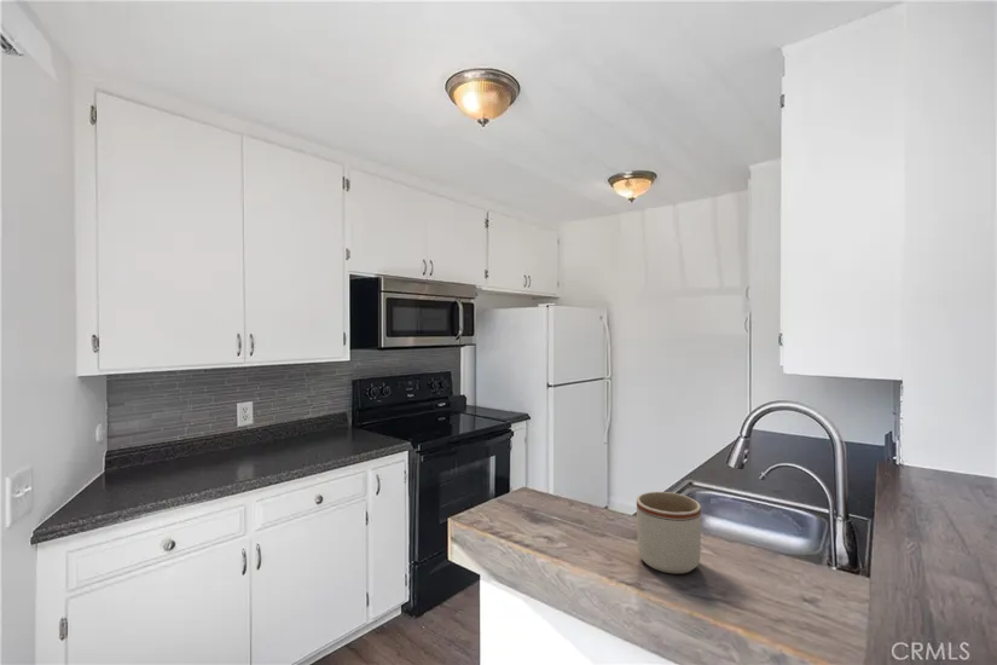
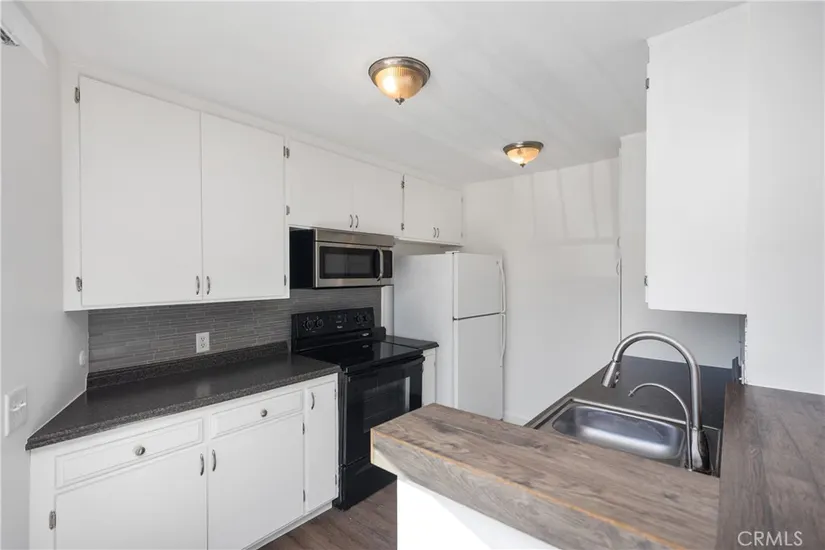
- mug [636,491,702,574]
